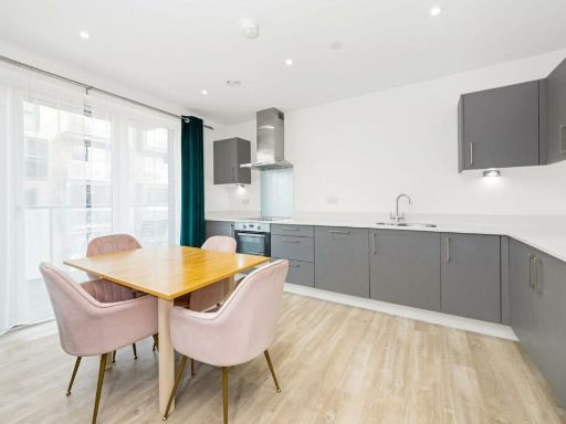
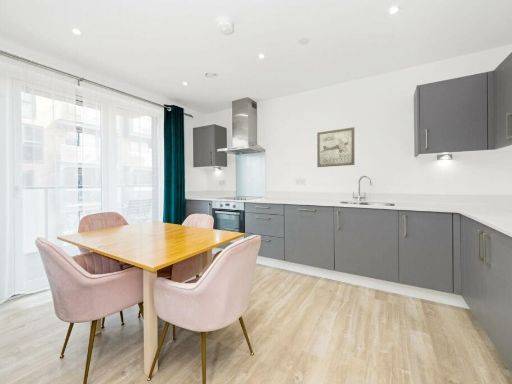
+ wall art [316,126,355,168]
